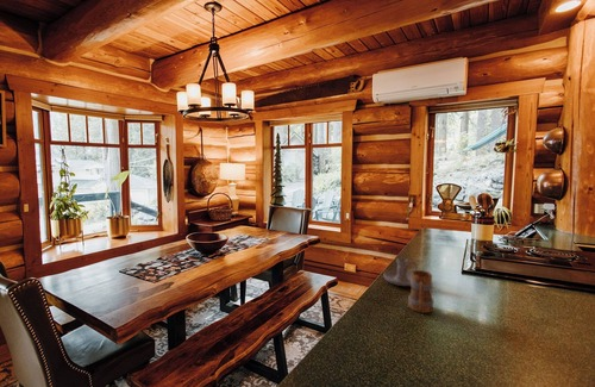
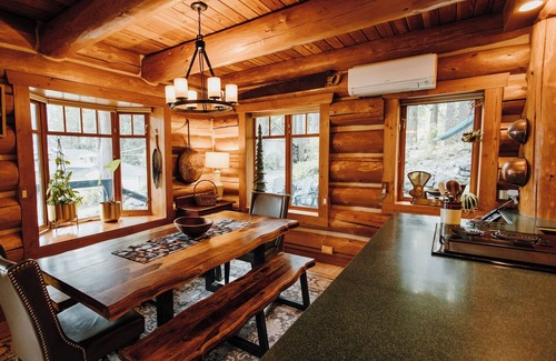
- candle holder [382,257,418,287]
- mug [407,269,434,314]
